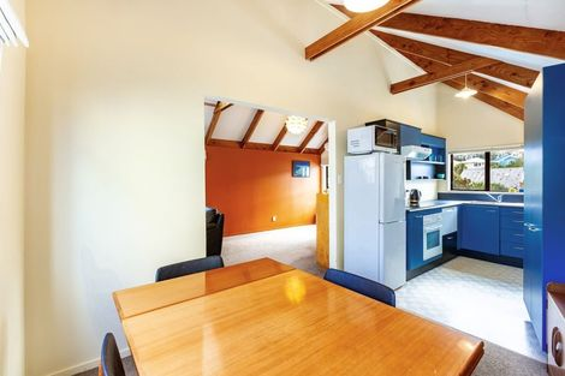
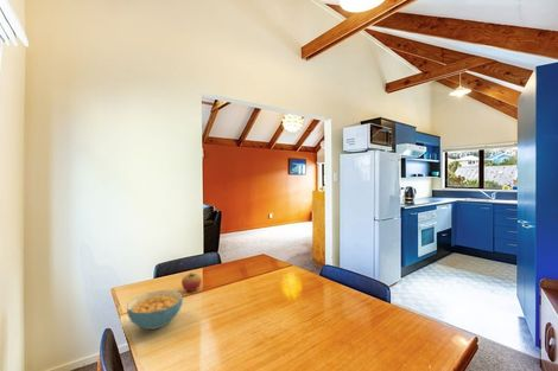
+ fruit [180,271,203,293]
+ cereal bowl [126,289,184,331]
